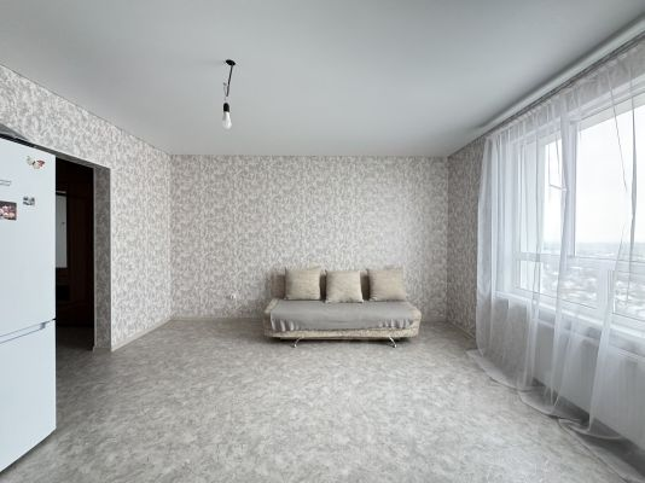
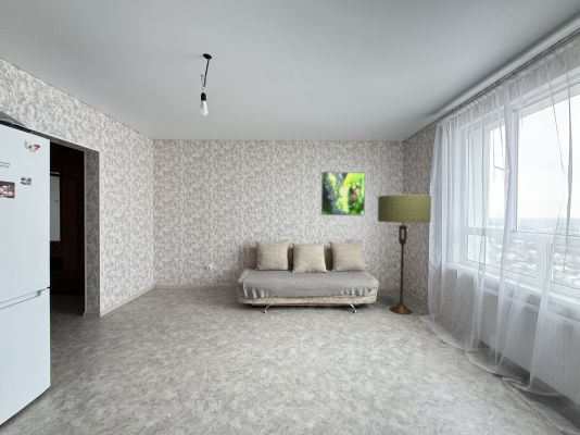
+ floor lamp [377,194,432,315]
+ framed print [320,171,366,216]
